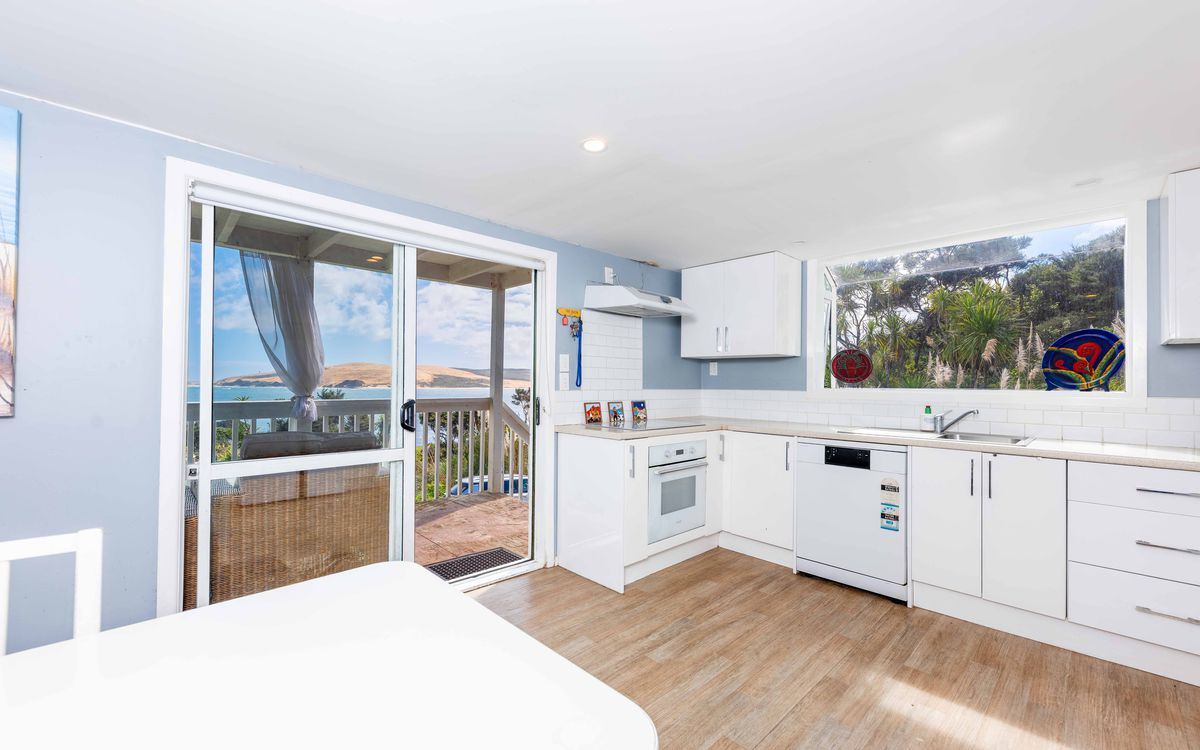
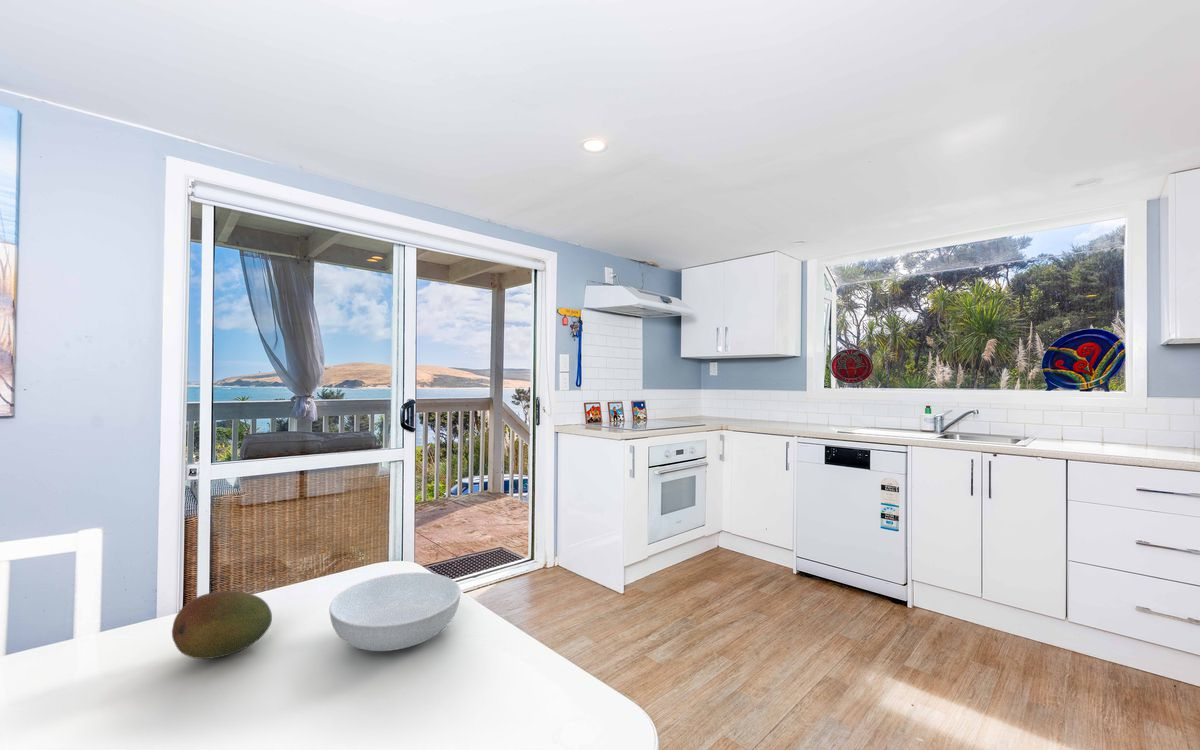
+ serving bowl [328,572,462,652]
+ fruit [171,590,273,660]
